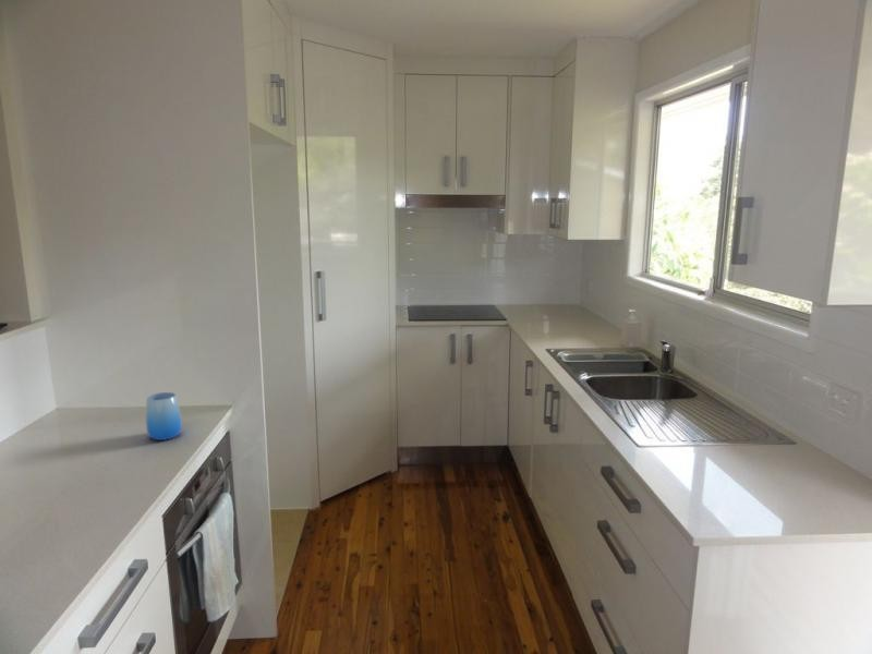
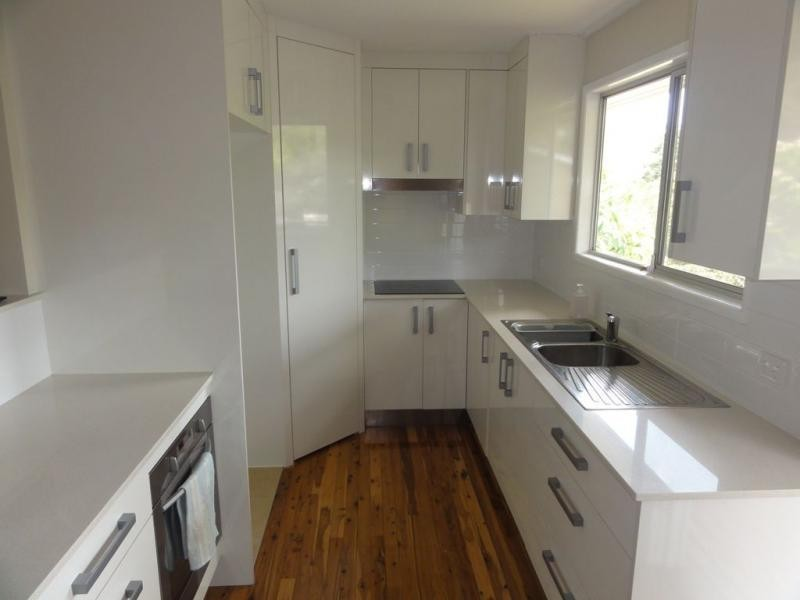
- cup [145,391,183,441]
